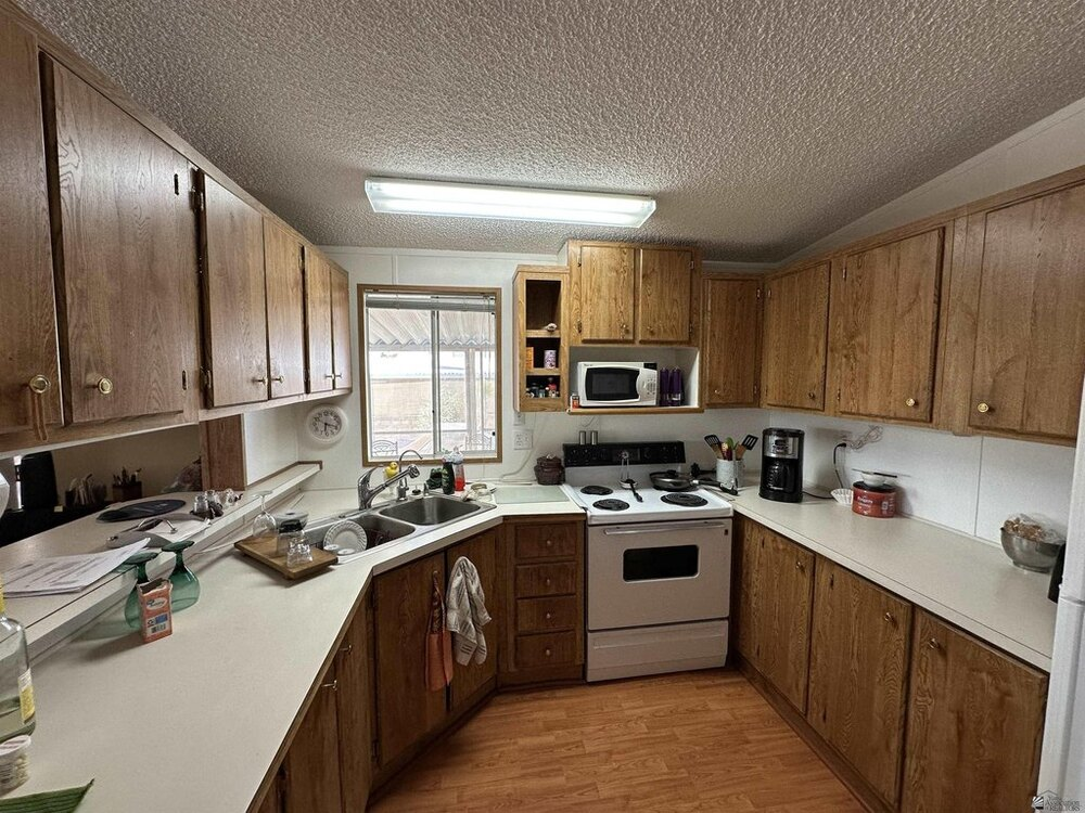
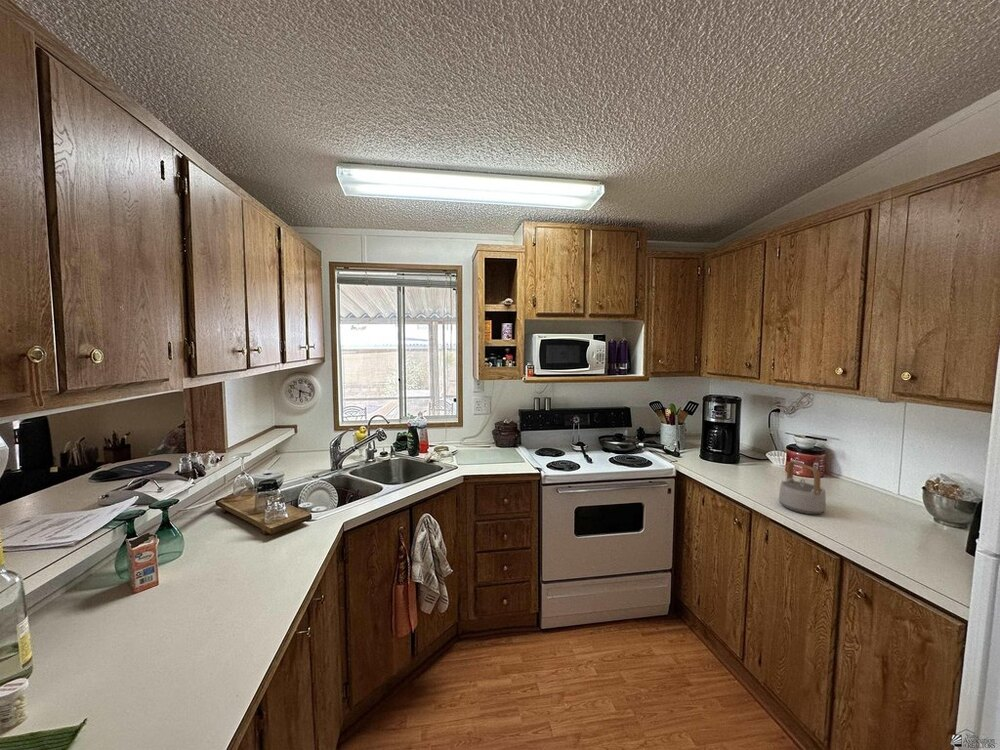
+ teapot [778,460,827,516]
